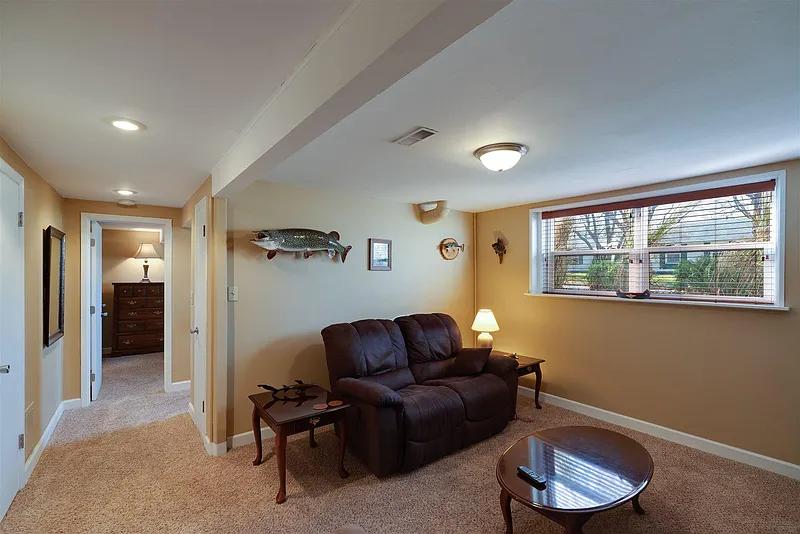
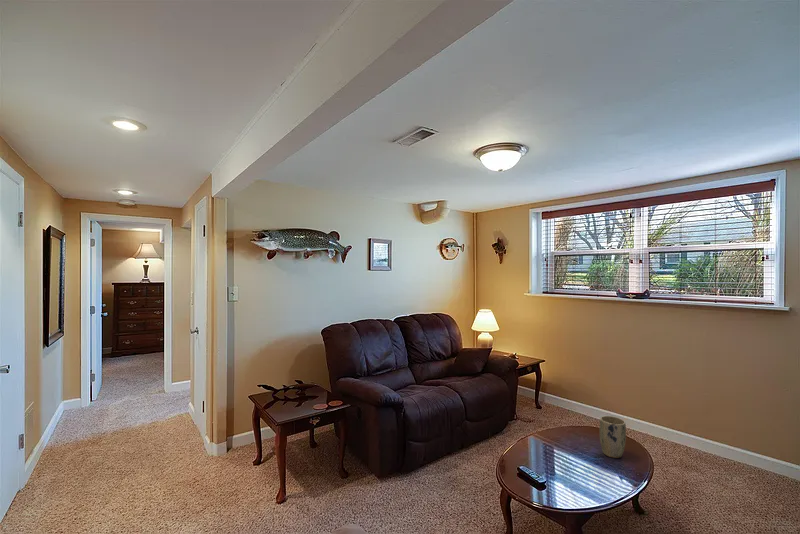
+ plant pot [598,415,627,459]
